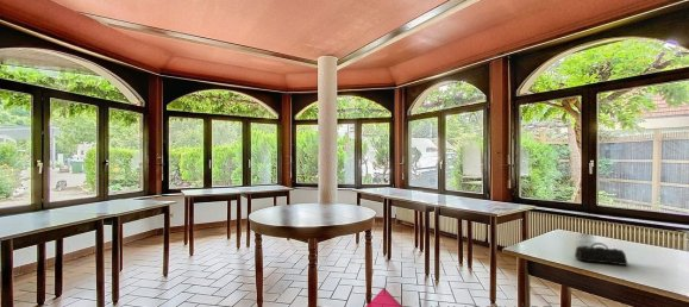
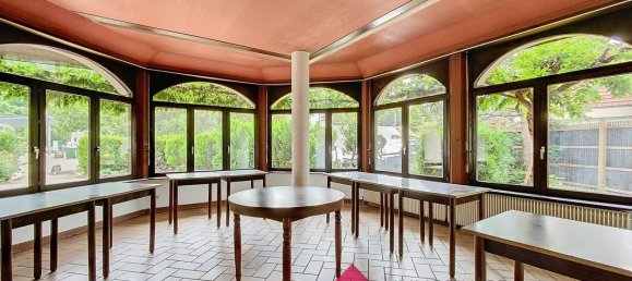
- pencil case [574,242,628,267]
